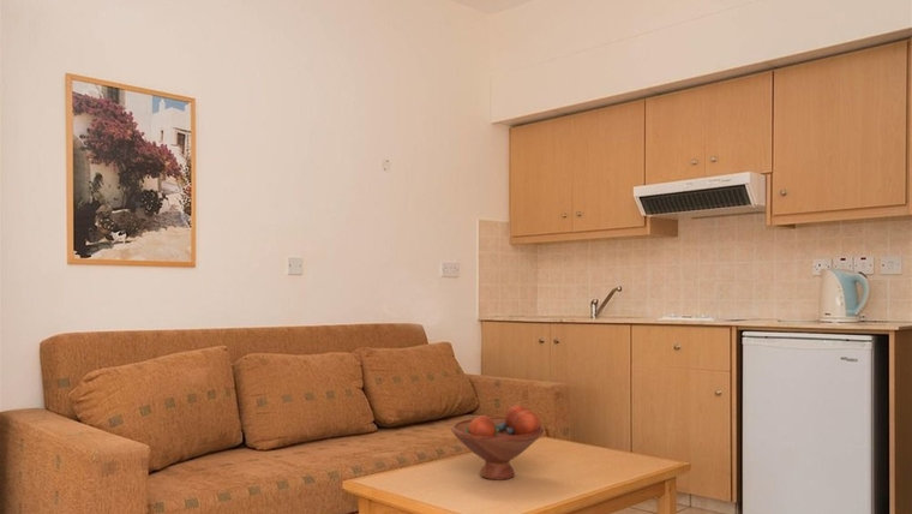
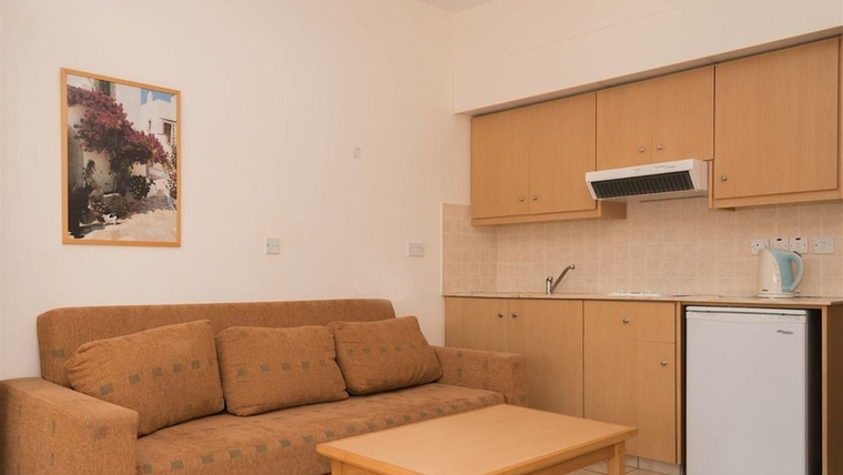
- fruit bowl [450,404,545,482]
